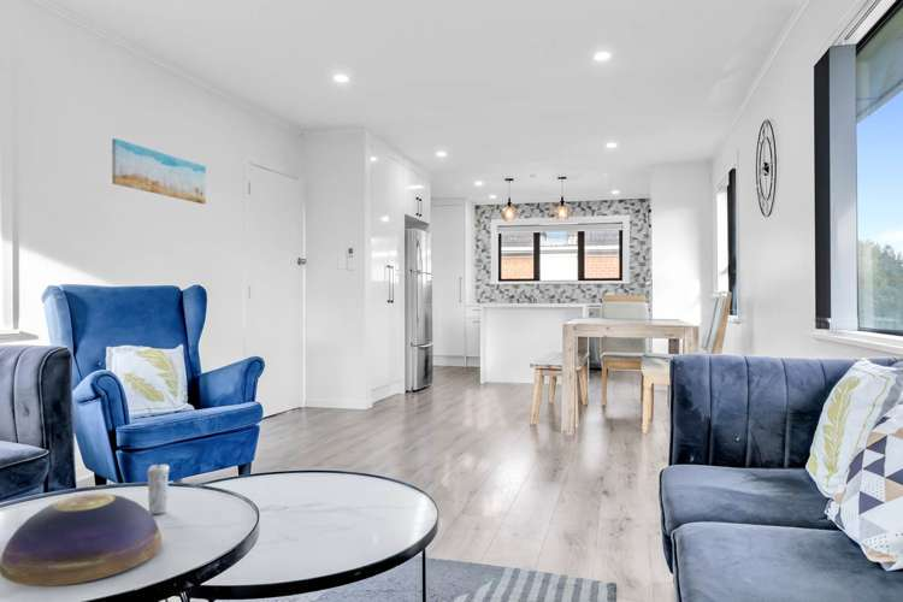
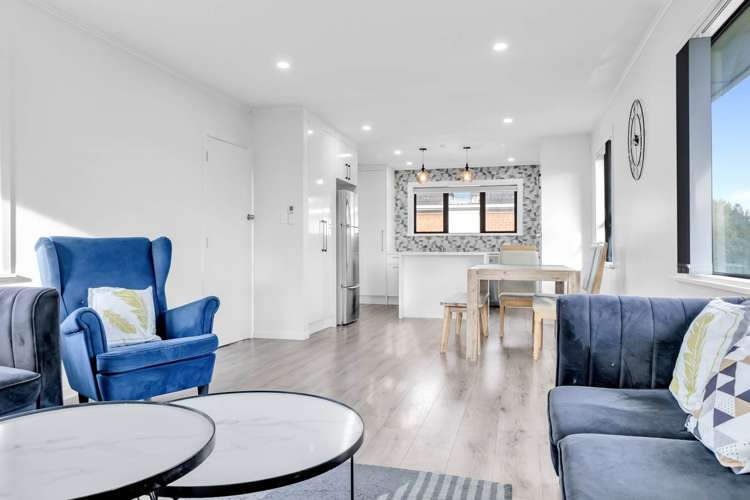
- candle [146,456,171,515]
- decorative bowl [0,492,163,588]
- wall art [111,137,207,205]
